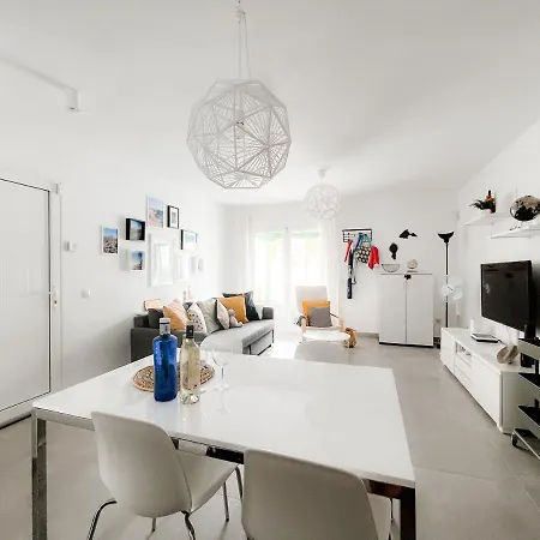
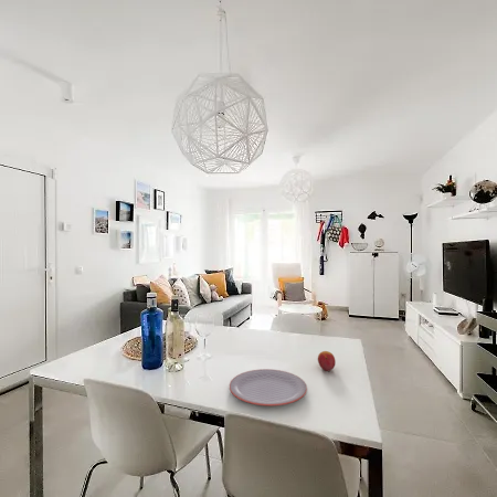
+ plate [229,368,308,408]
+ fruit [317,350,337,372]
